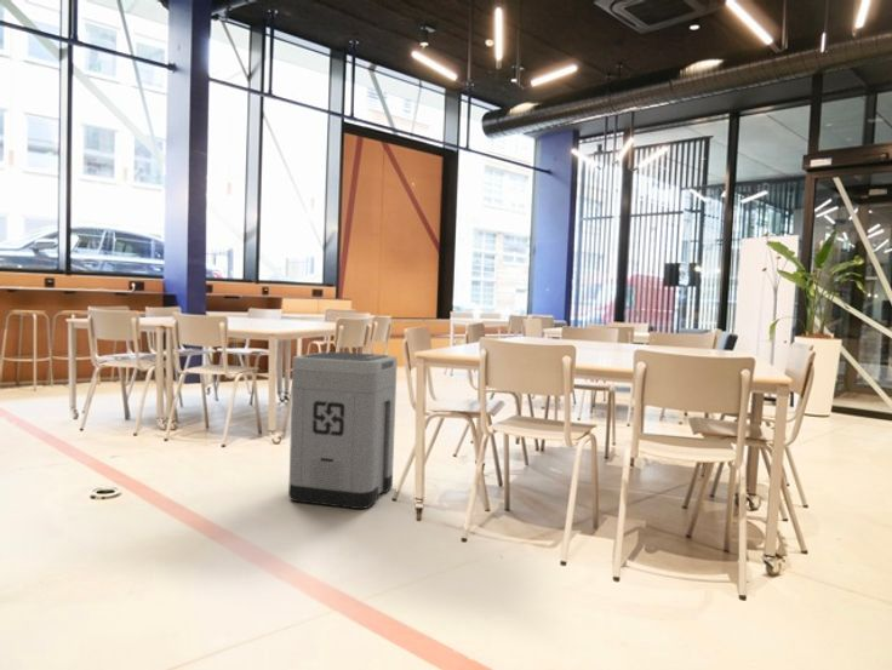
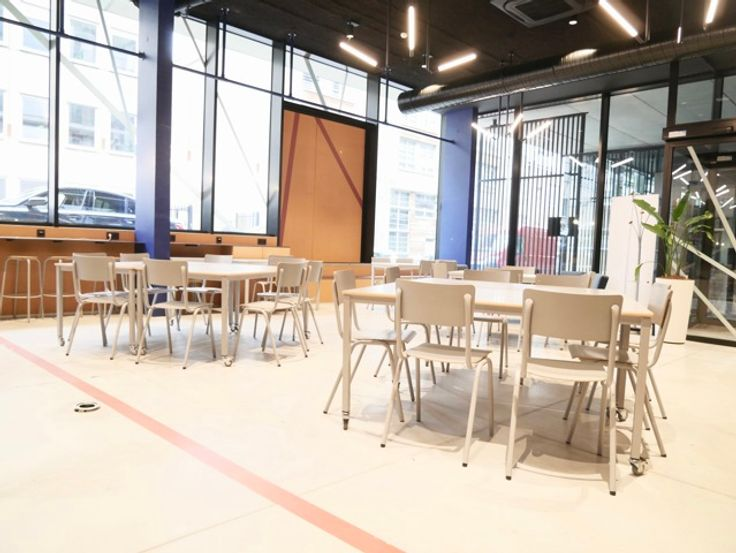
- trash can [287,350,399,510]
